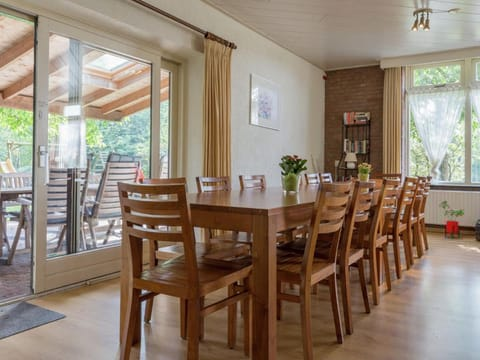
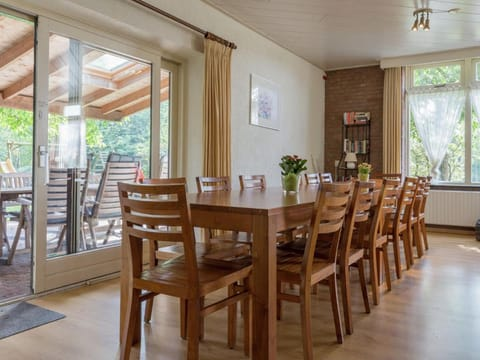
- house plant [438,200,465,239]
